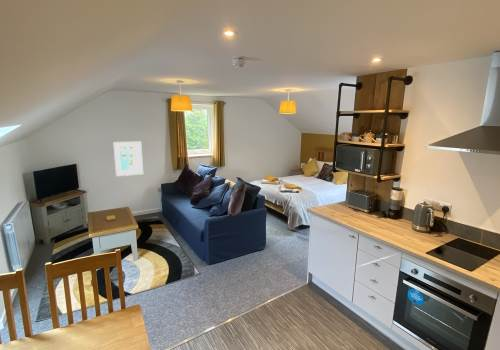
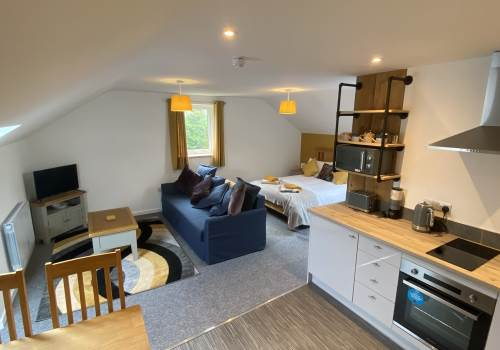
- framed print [112,141,144,177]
